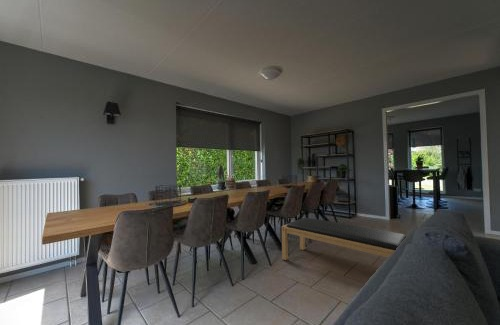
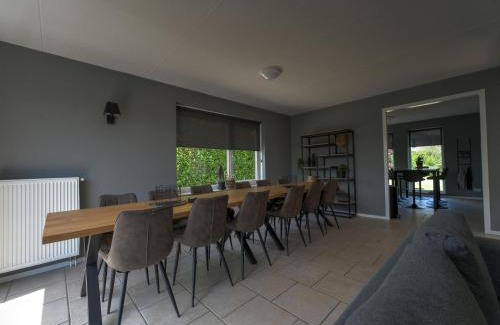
- bench [281,217,407,261]
